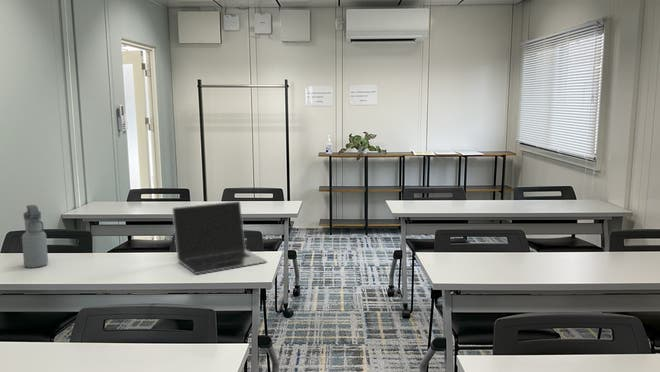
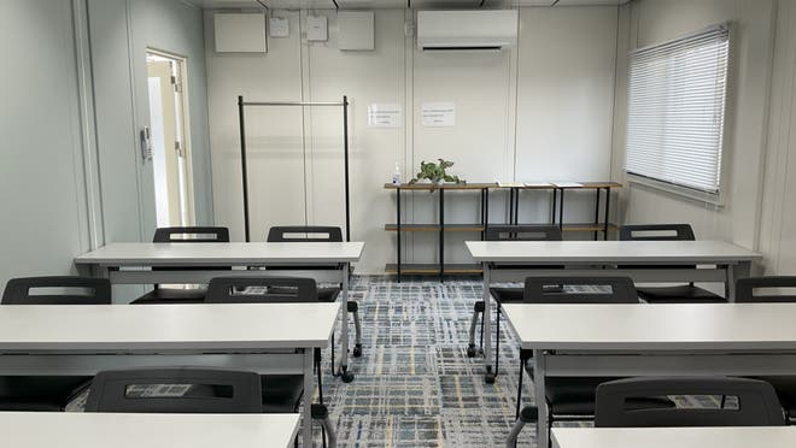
- laptop [171,200,268,275]
- water bottle [21,204,49,269]
